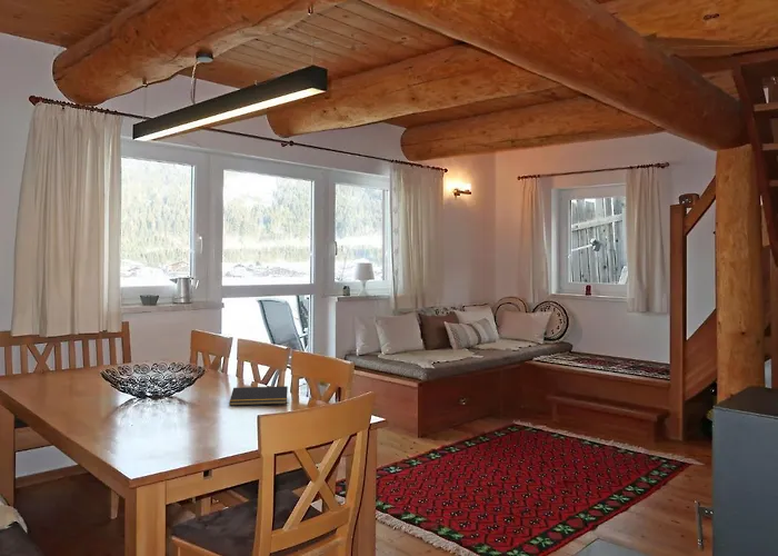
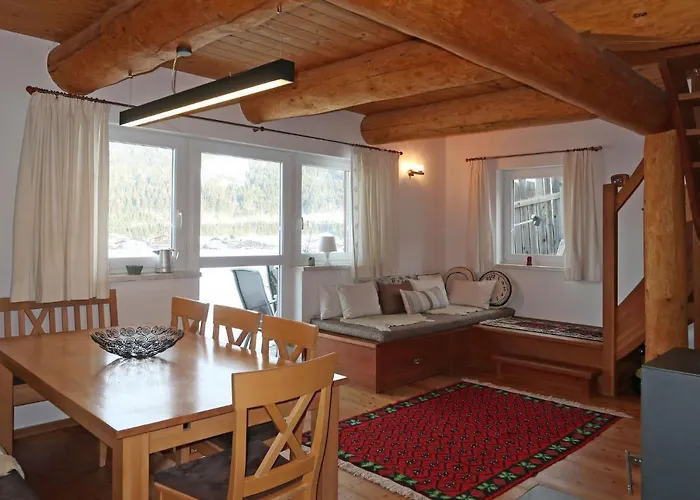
- notepad [228,385,289,407]
